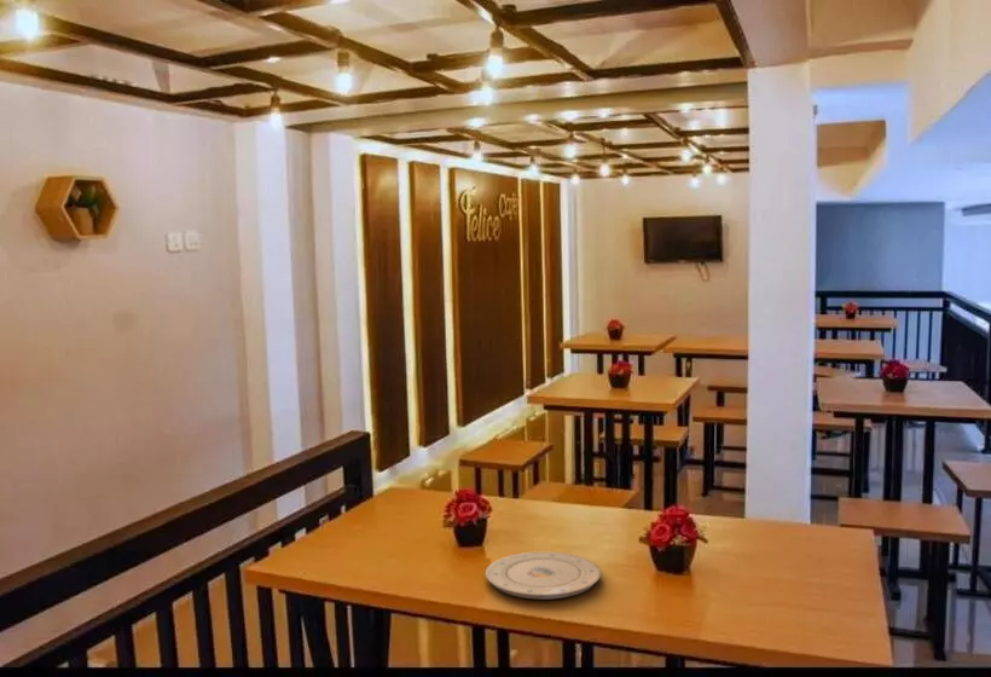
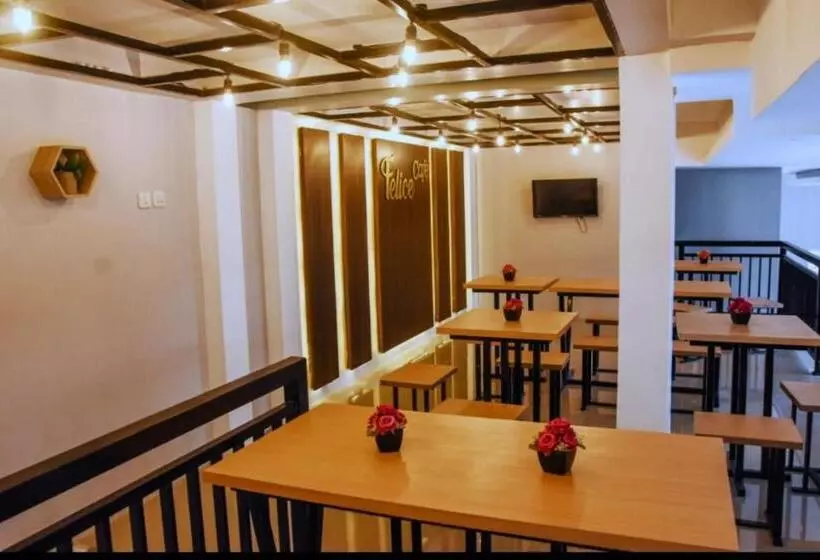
- plate [485,551,602,600]
